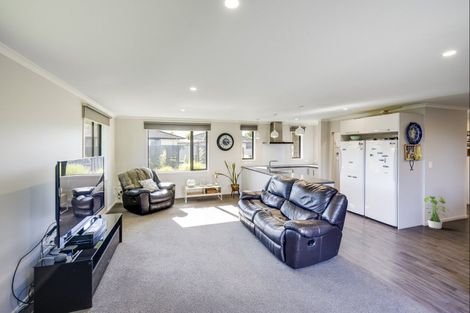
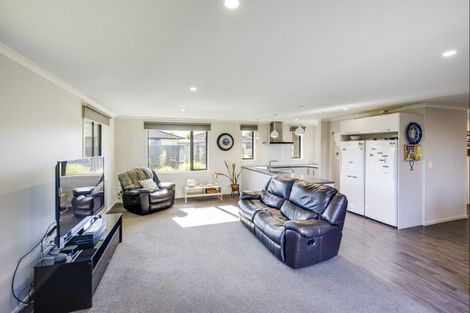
- potted plant [421,195,450,230]
